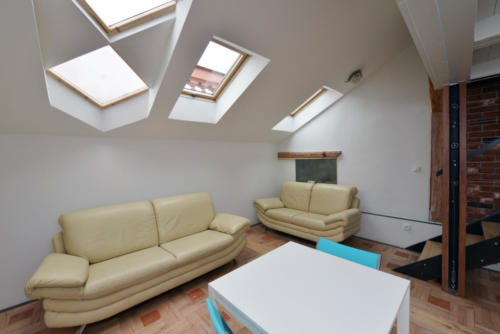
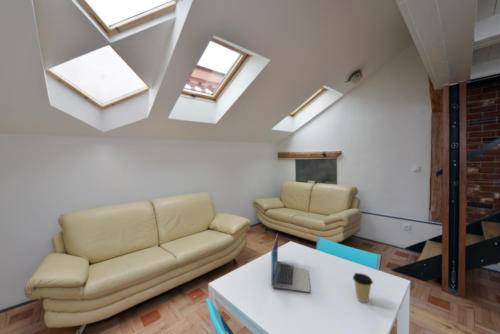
+ laptop [270,233,311,293]
+ coffee cup [352,272,374,303]
